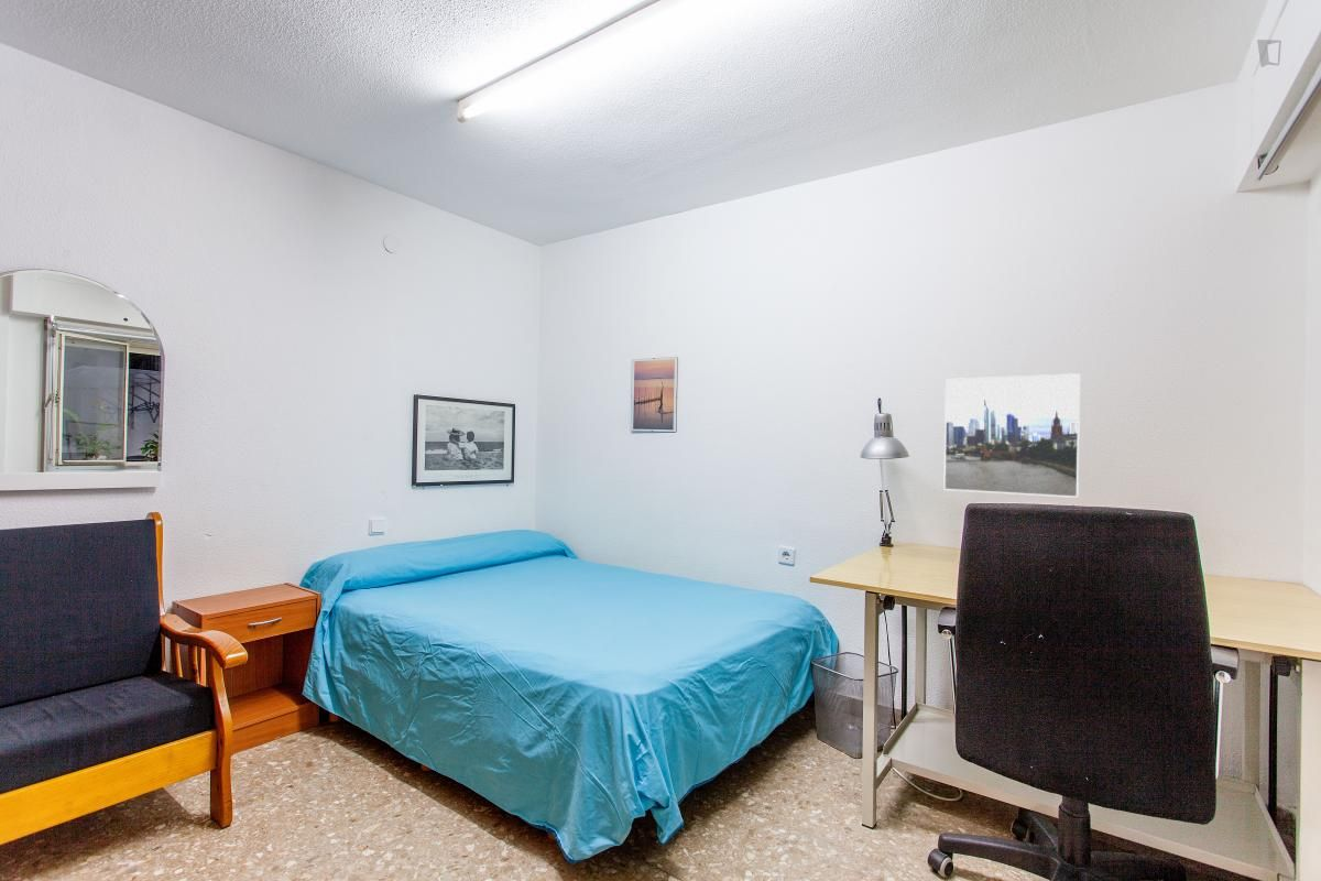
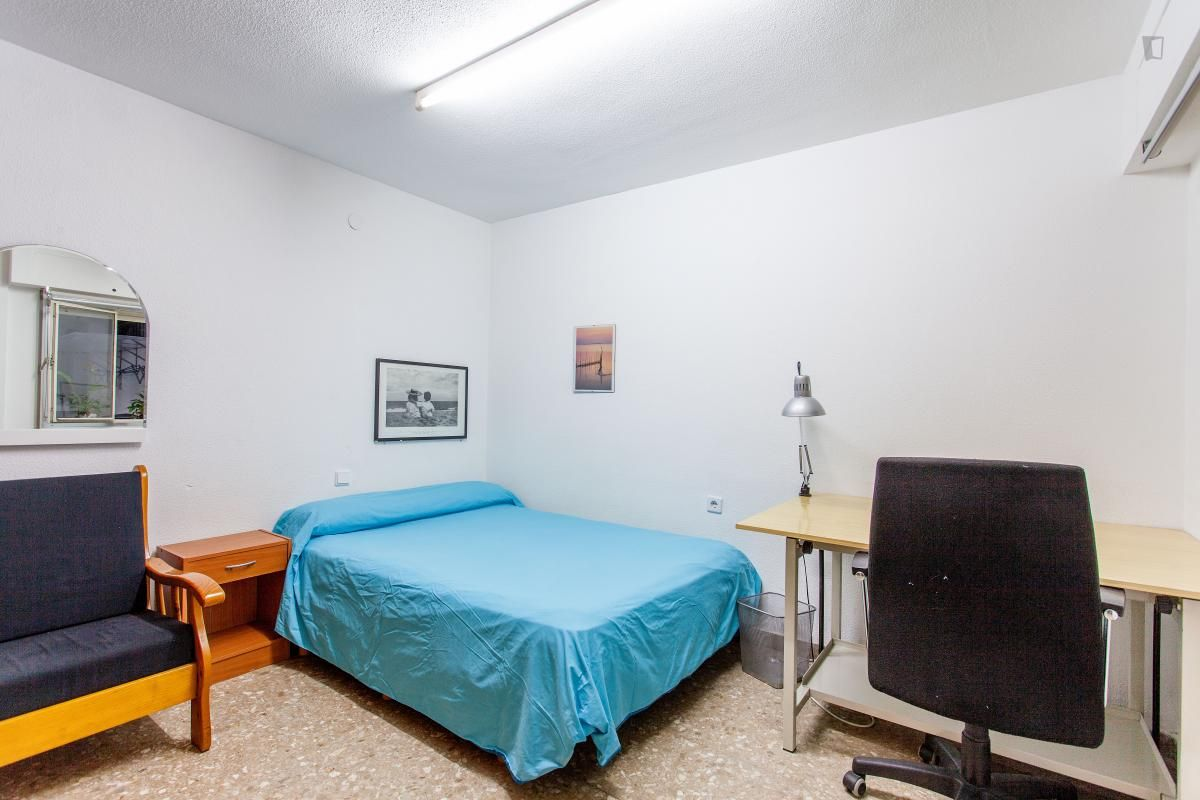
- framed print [942,372,1081,499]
